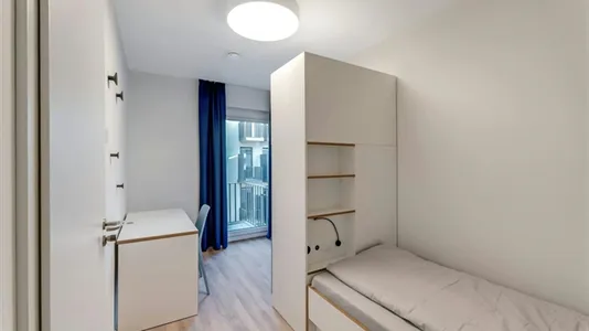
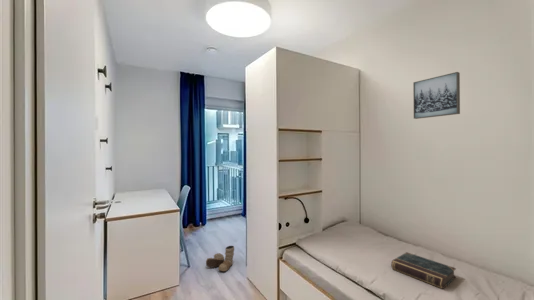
+ book [390,251,457,290]
+ wall art [412,71,461,120]
+ boots [205,245,235,273]
